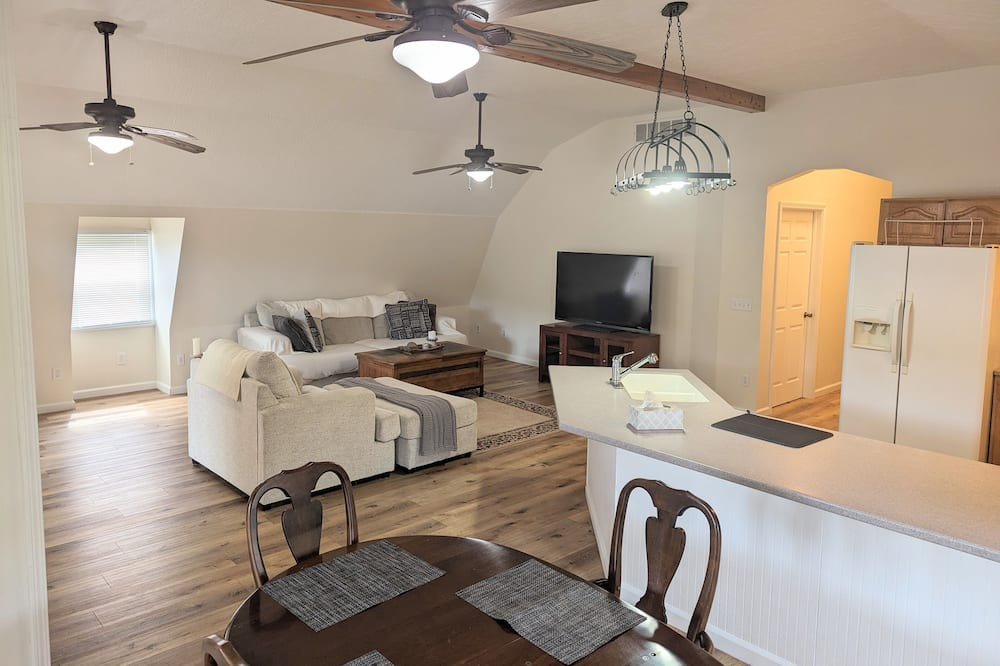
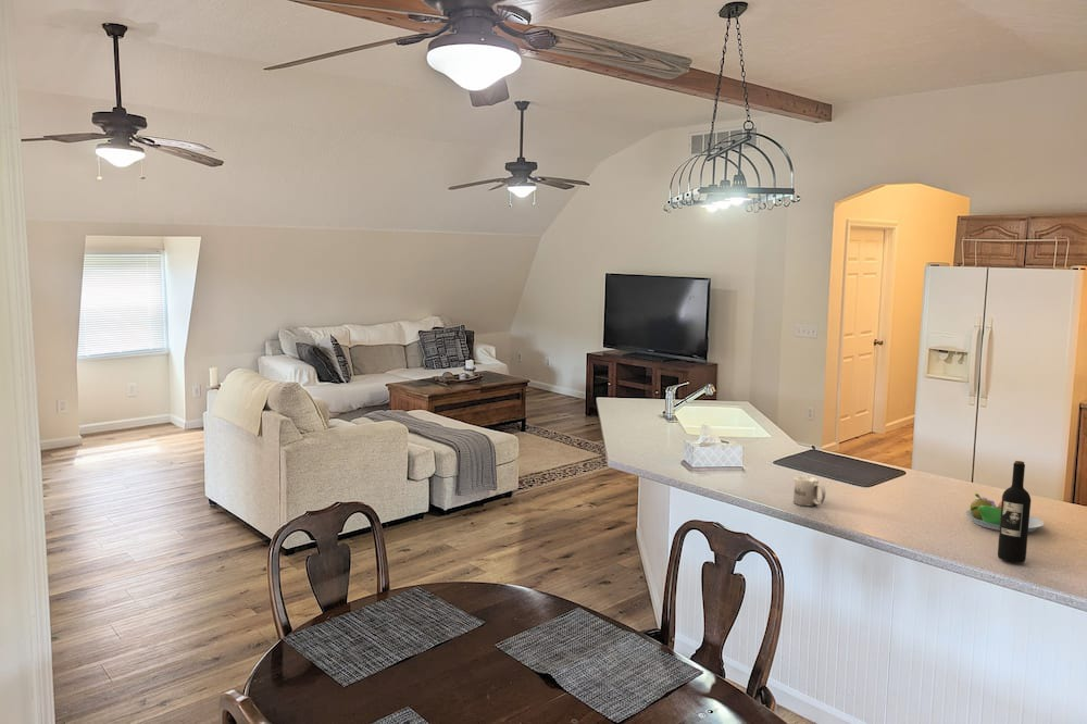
+ wine bottle [997,460,1032,564]
+ mug [792,474,827,507]
+ fruit bowl [964,492,1045,533]
